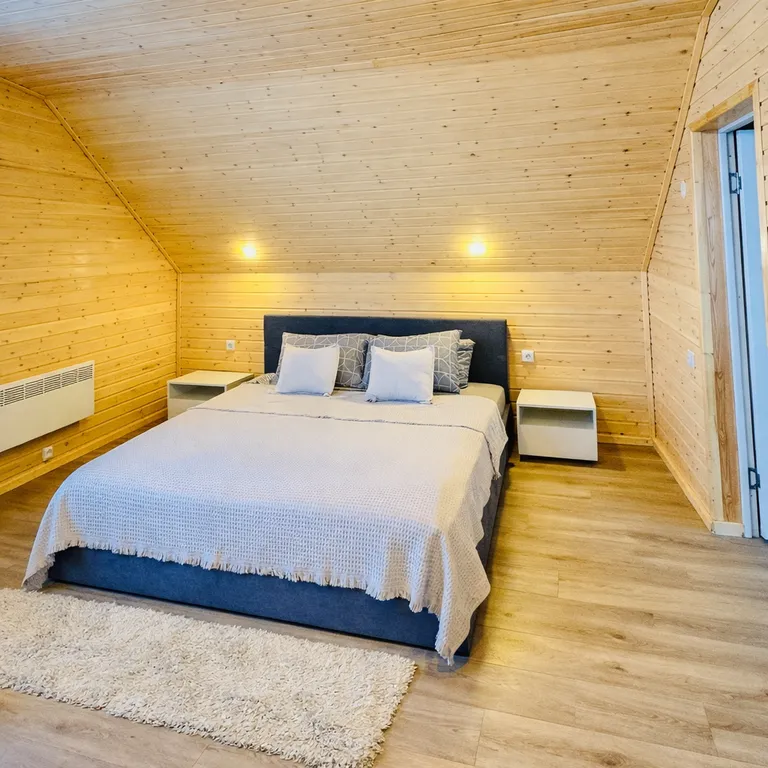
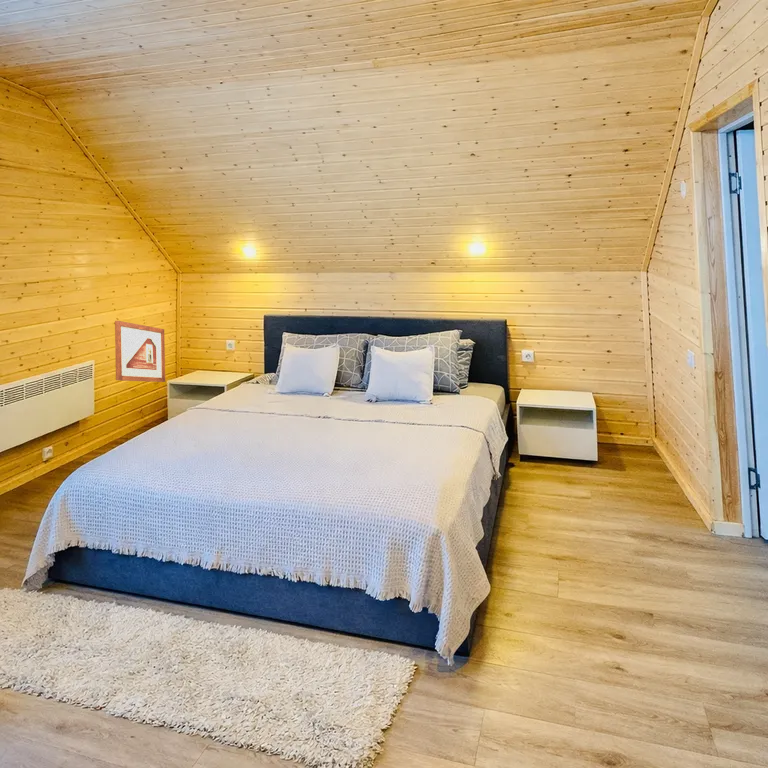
+ picture frame [114,320,166,383]
